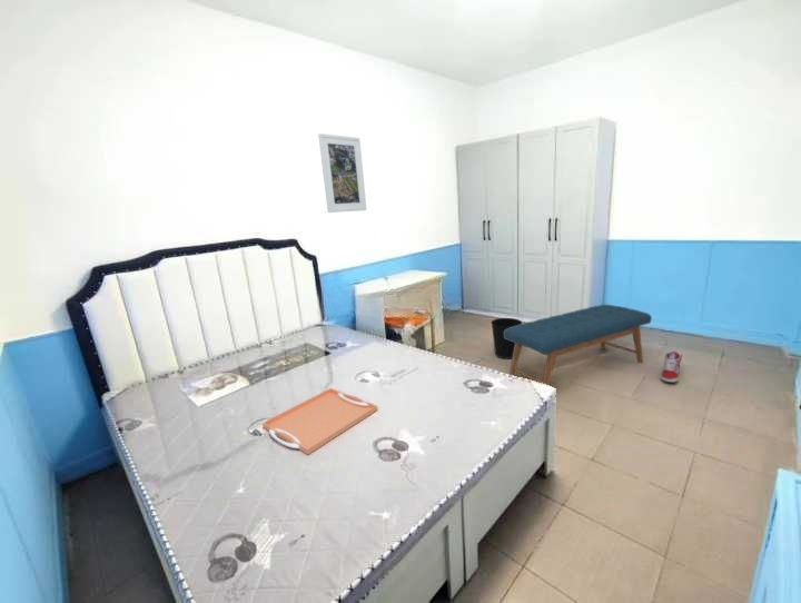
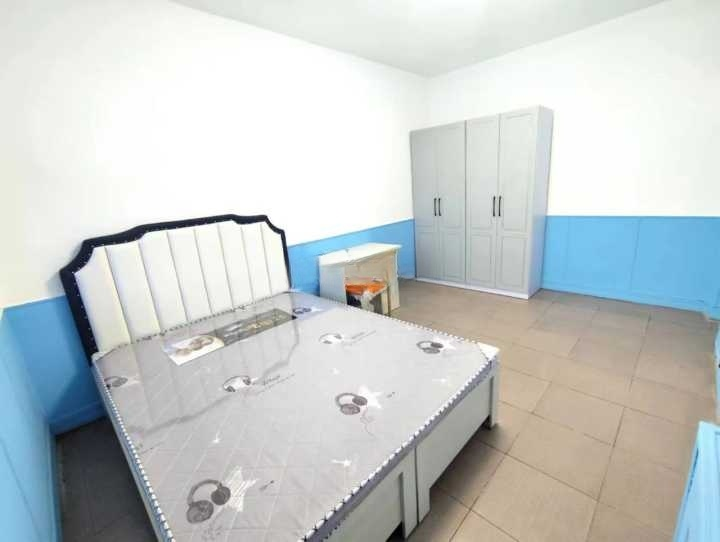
- bench [504,304,653,386]
- sneaker [660,350,683,384]
- serving tray [261,387,378,456]
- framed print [317,132,367,214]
- wastebasket [490,317,523,359]
